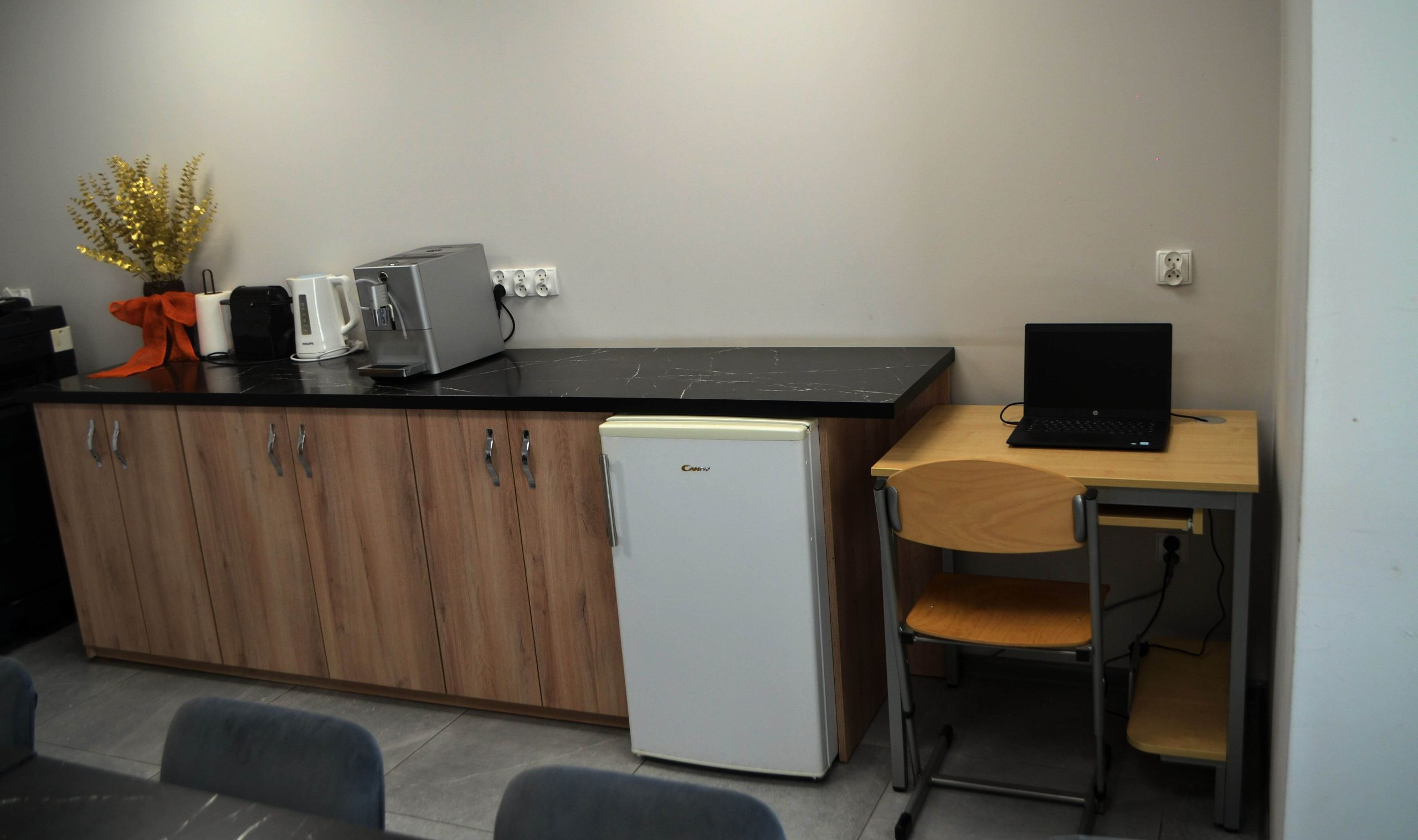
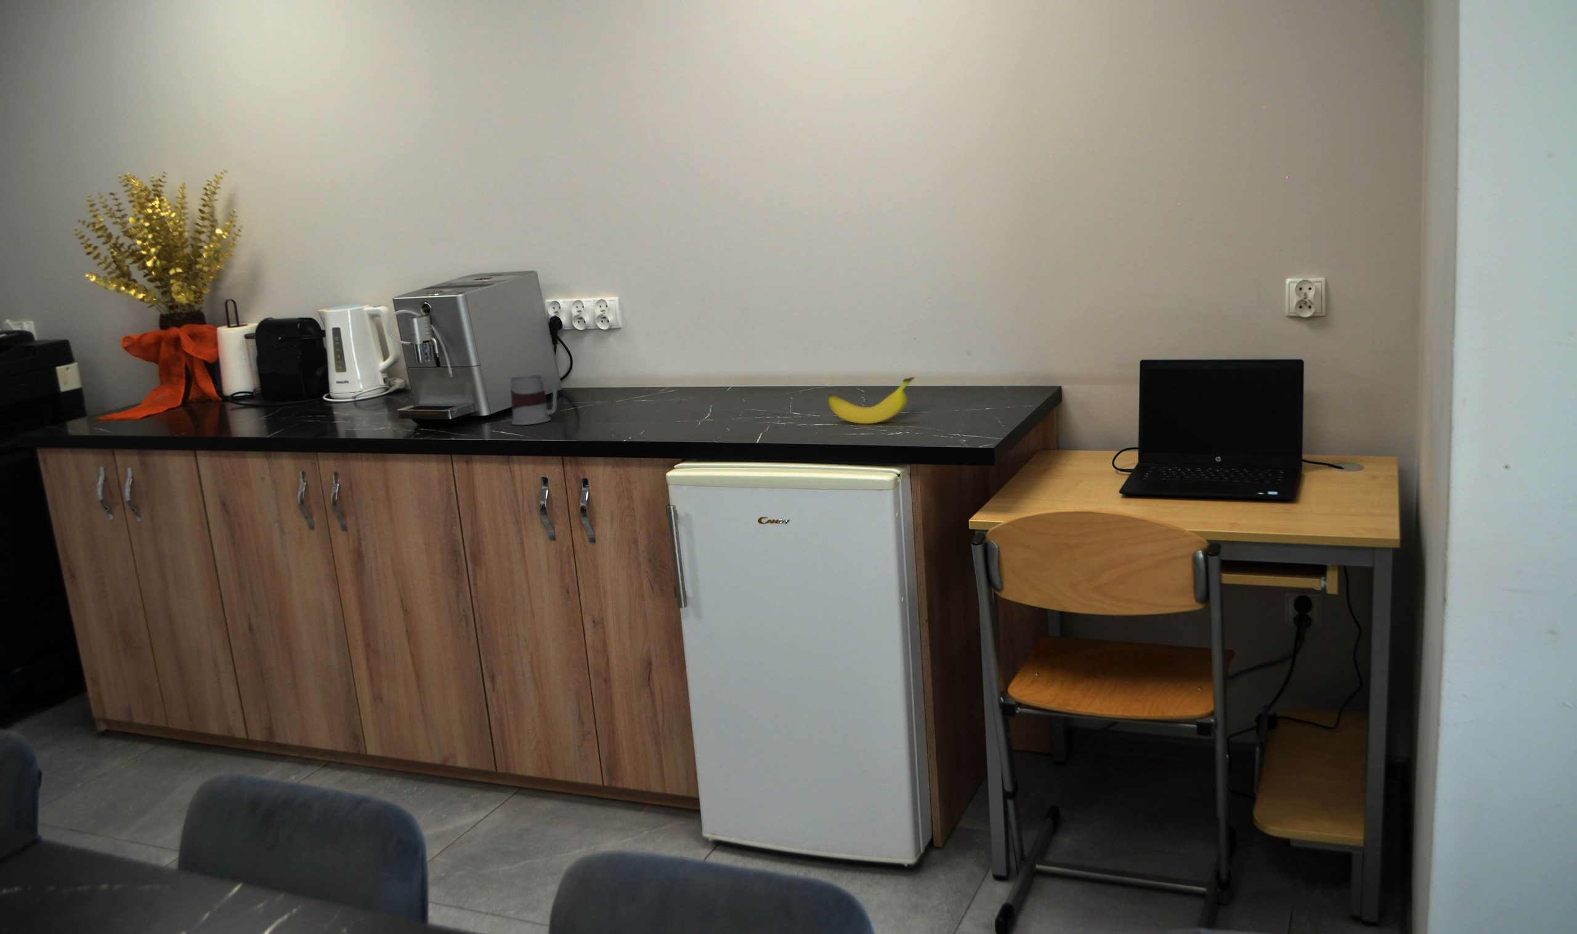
+ mug [510,375,558,426]
+ banana [827,376,915,425]
